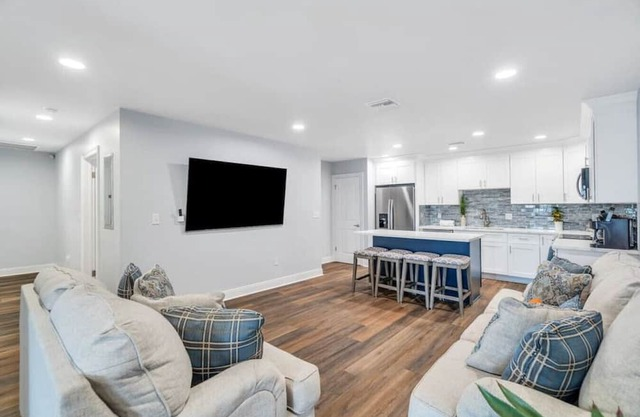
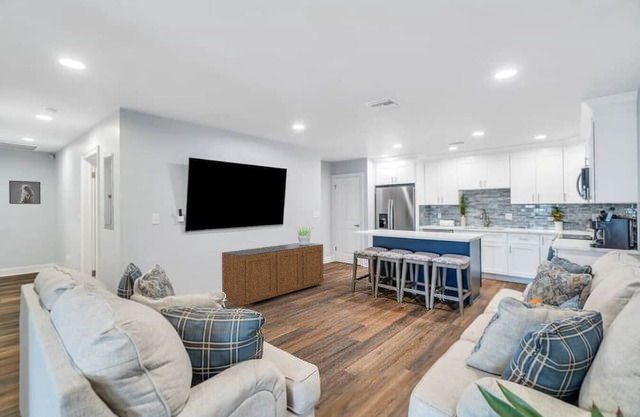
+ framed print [8,180,41,205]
+ sideboard [221,242,325,308]
+ potted plant [295,226,315,245]
